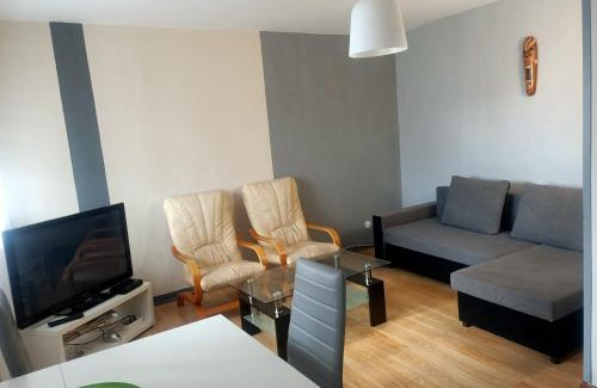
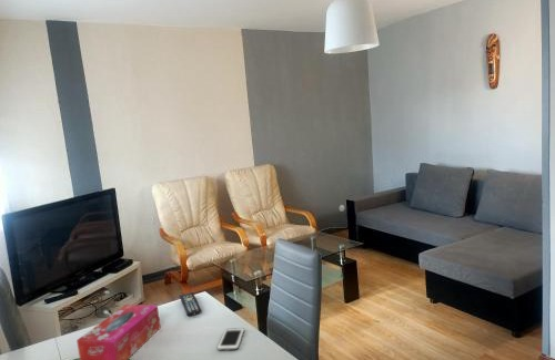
+ remote control [179,291,203,317]
+ tissue box [75,304,161,360]
+ cell phone [216,327,245,351]
